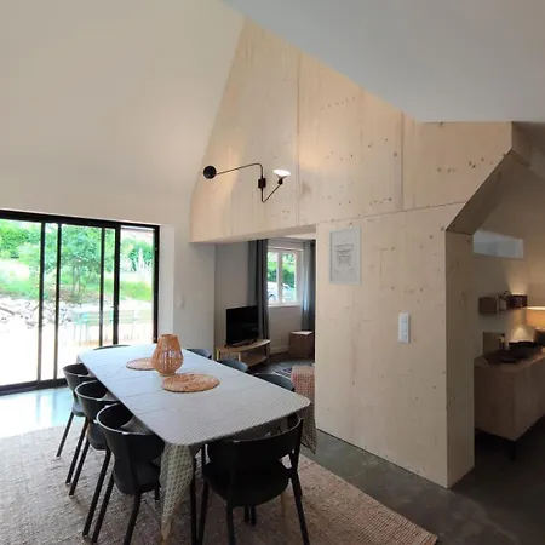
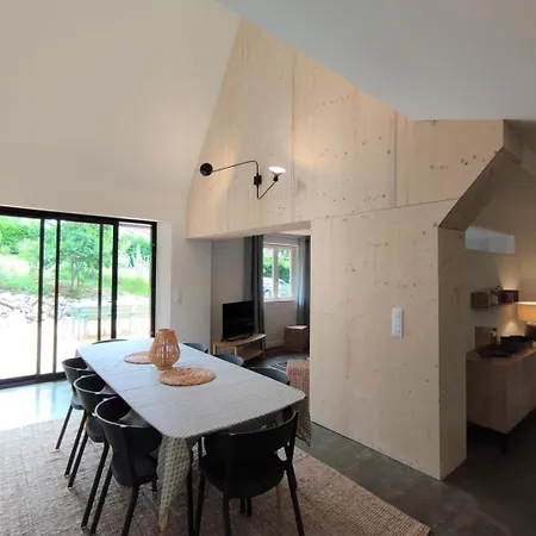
- wall art [327,224,362,287]
